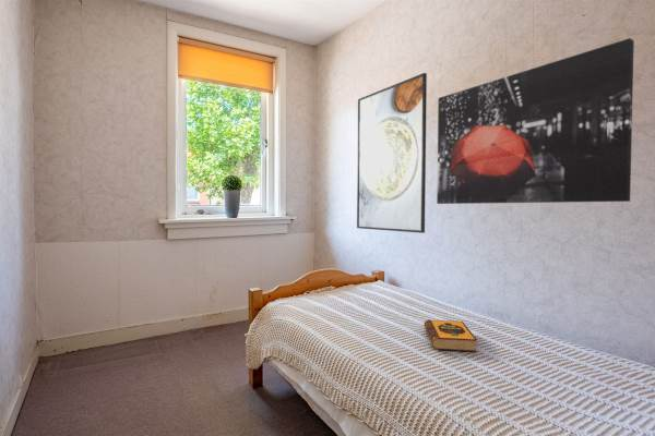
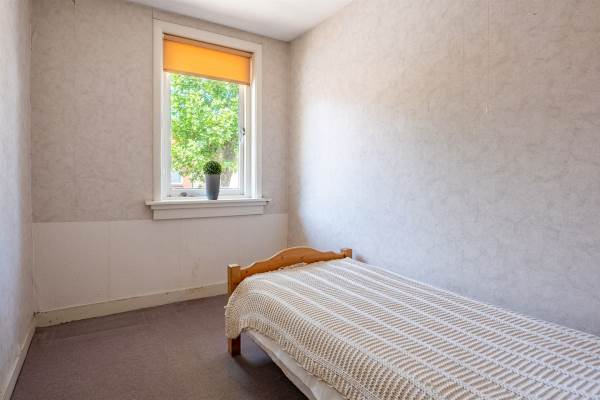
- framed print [356,72,428,234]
- wall art [436,37,635,205]
- hardback book [424,318,478,352]
